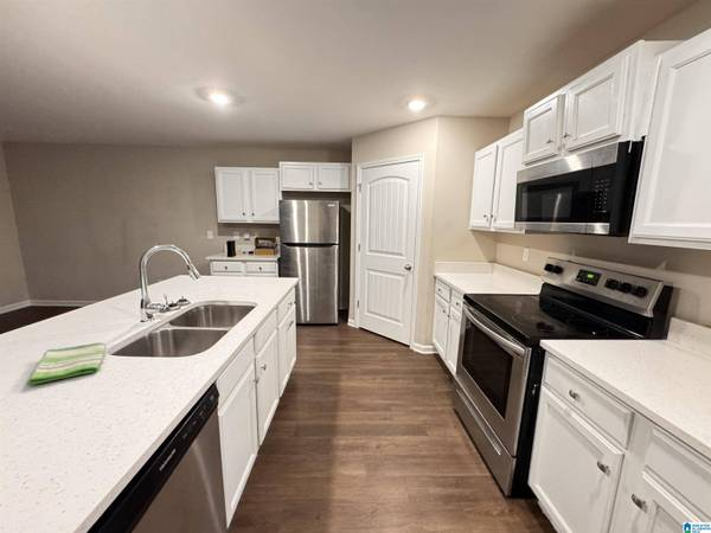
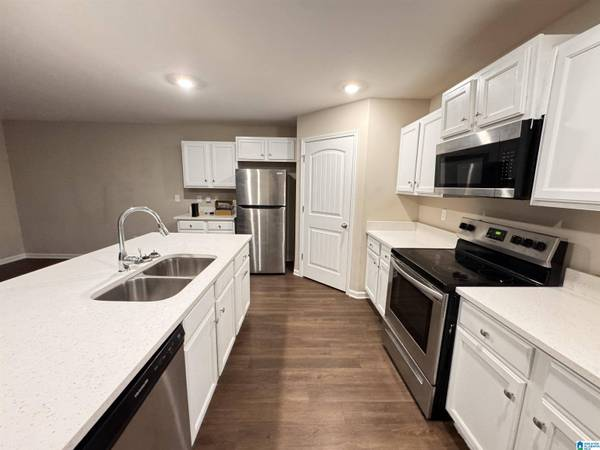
- dish towel [26,341,107,386]
